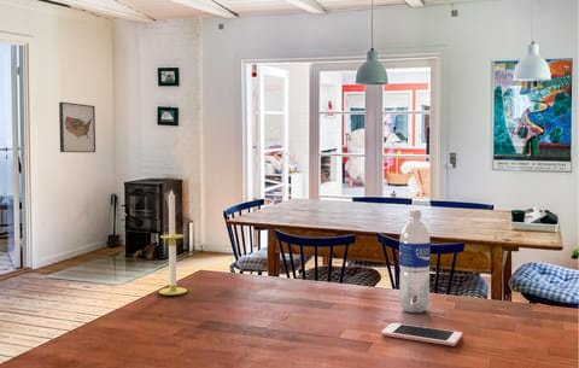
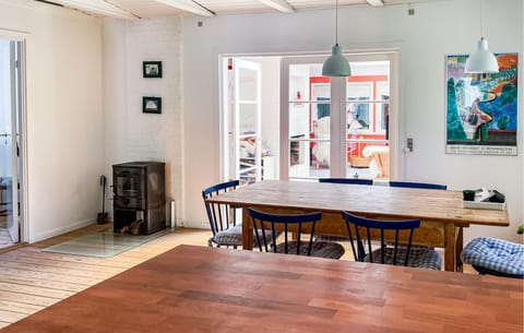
- cell phone [380,322,463,347]
- water bottle [398,208,432,314]
- wall art [58,101,96,153]
- candle [158,189,188,296]
